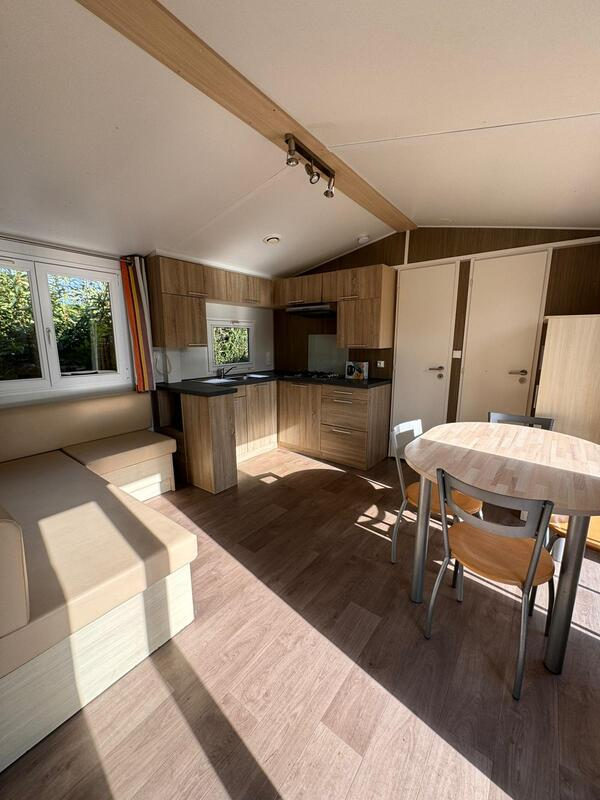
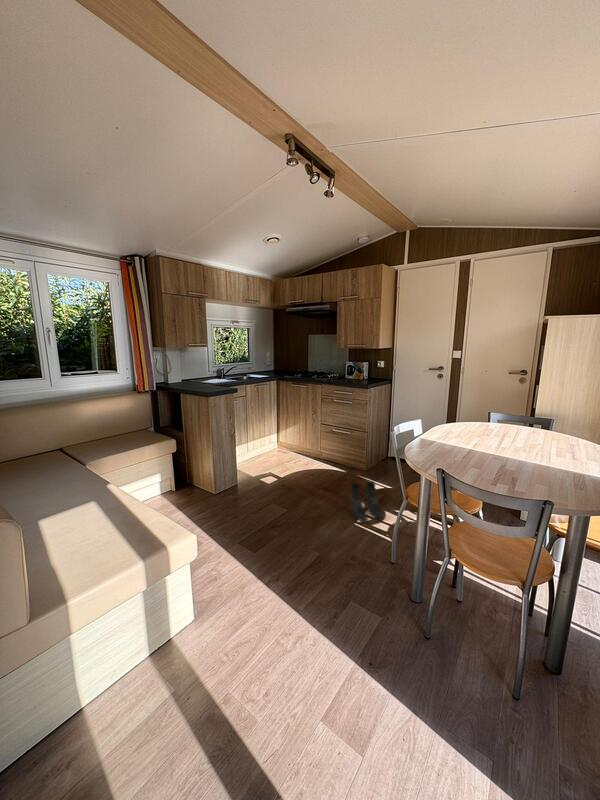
+ boots [349,480,384,524]
